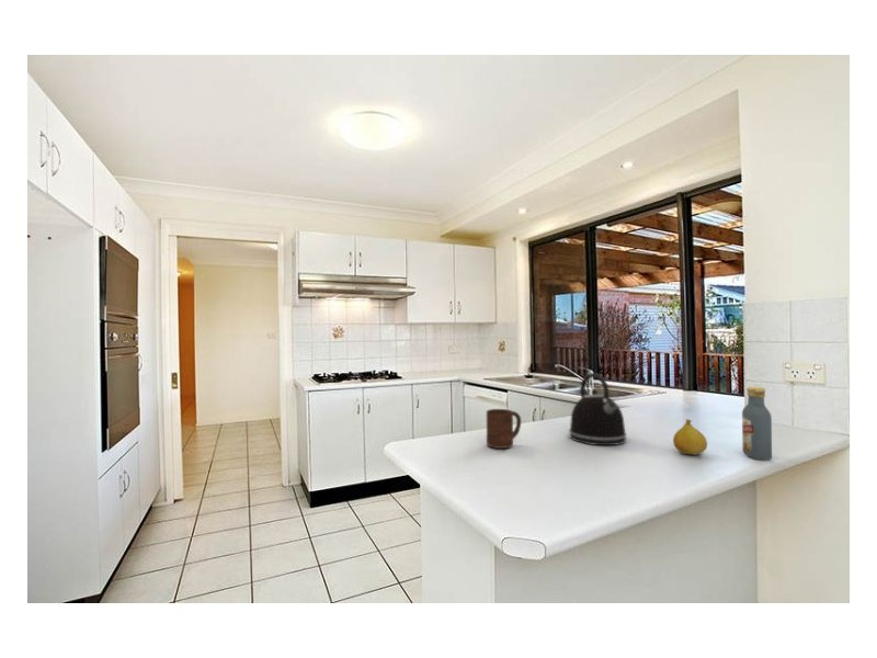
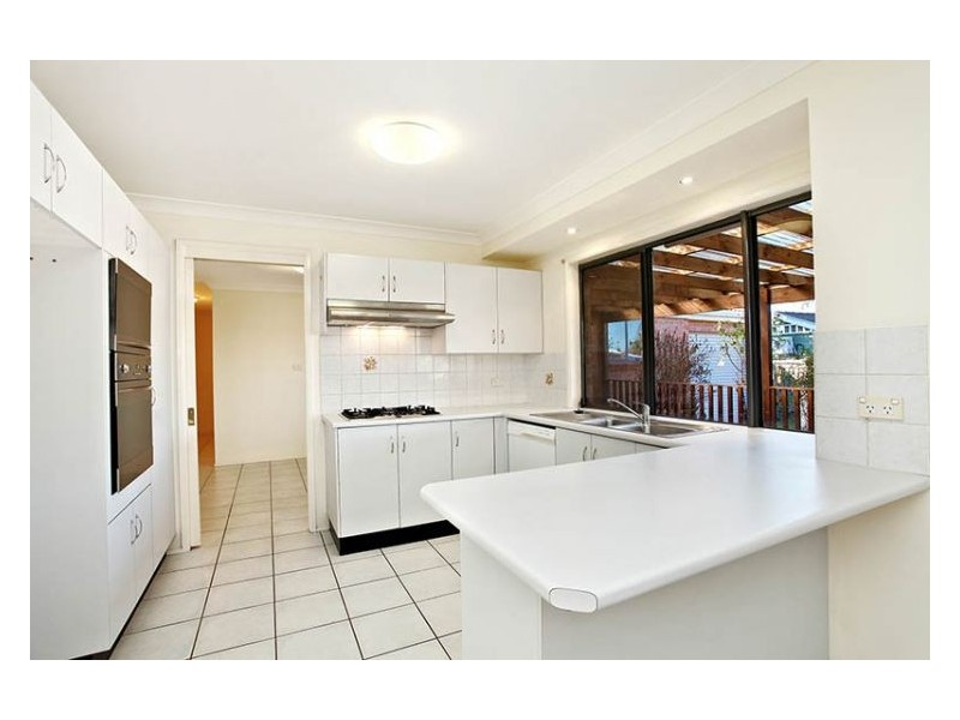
- fruit [672,418,708,456]
- cup [486,408,522,450]
- kettle [568,372,628,446]
- vodka [741,386,773,462]
